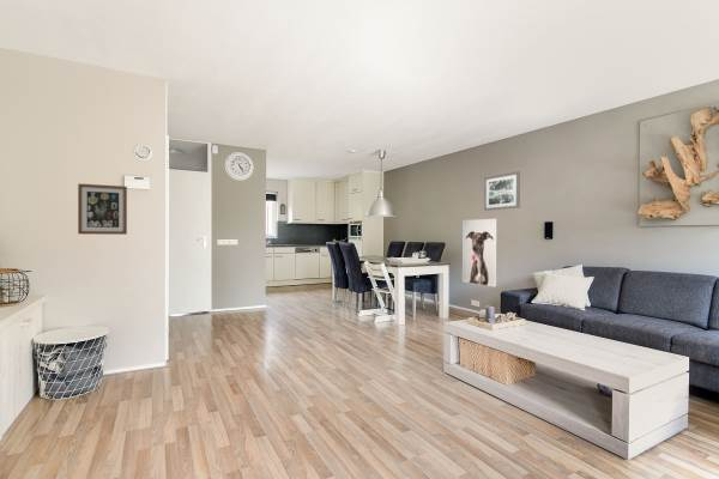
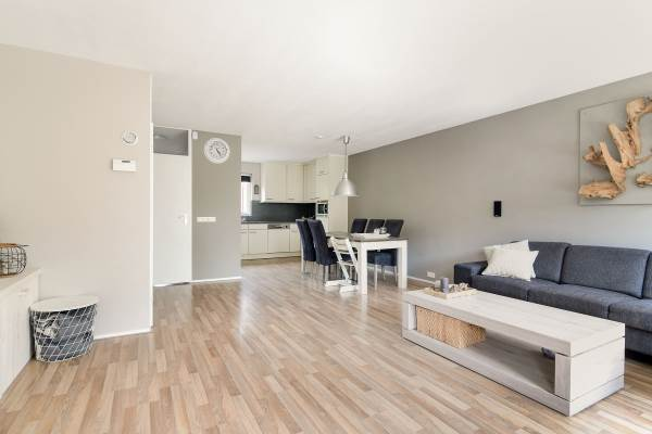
- wall art [483,170,521,212]
- wall art [77,182,128,236]
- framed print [461,218,497,287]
